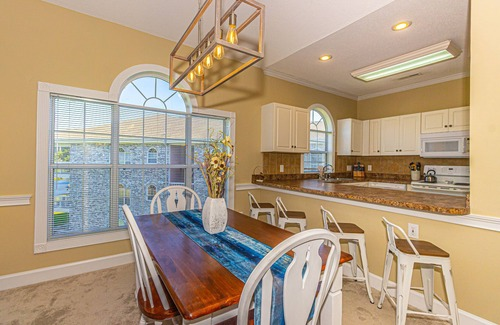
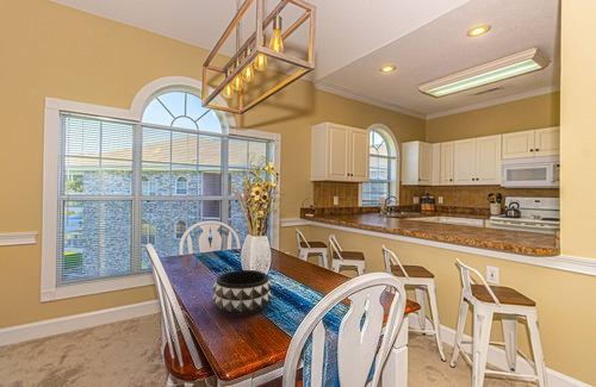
+ decorative bowl [211,269,273,317]
